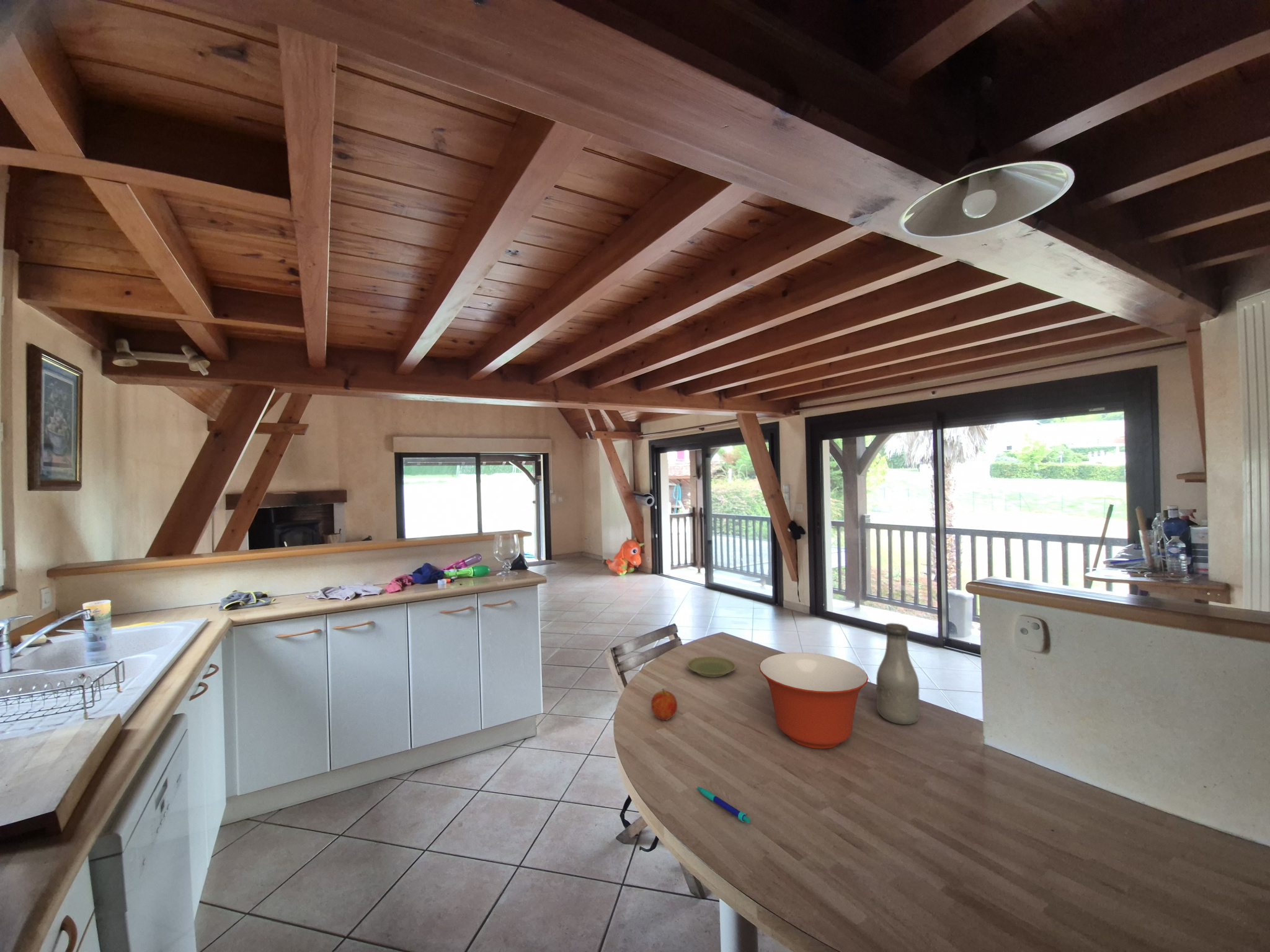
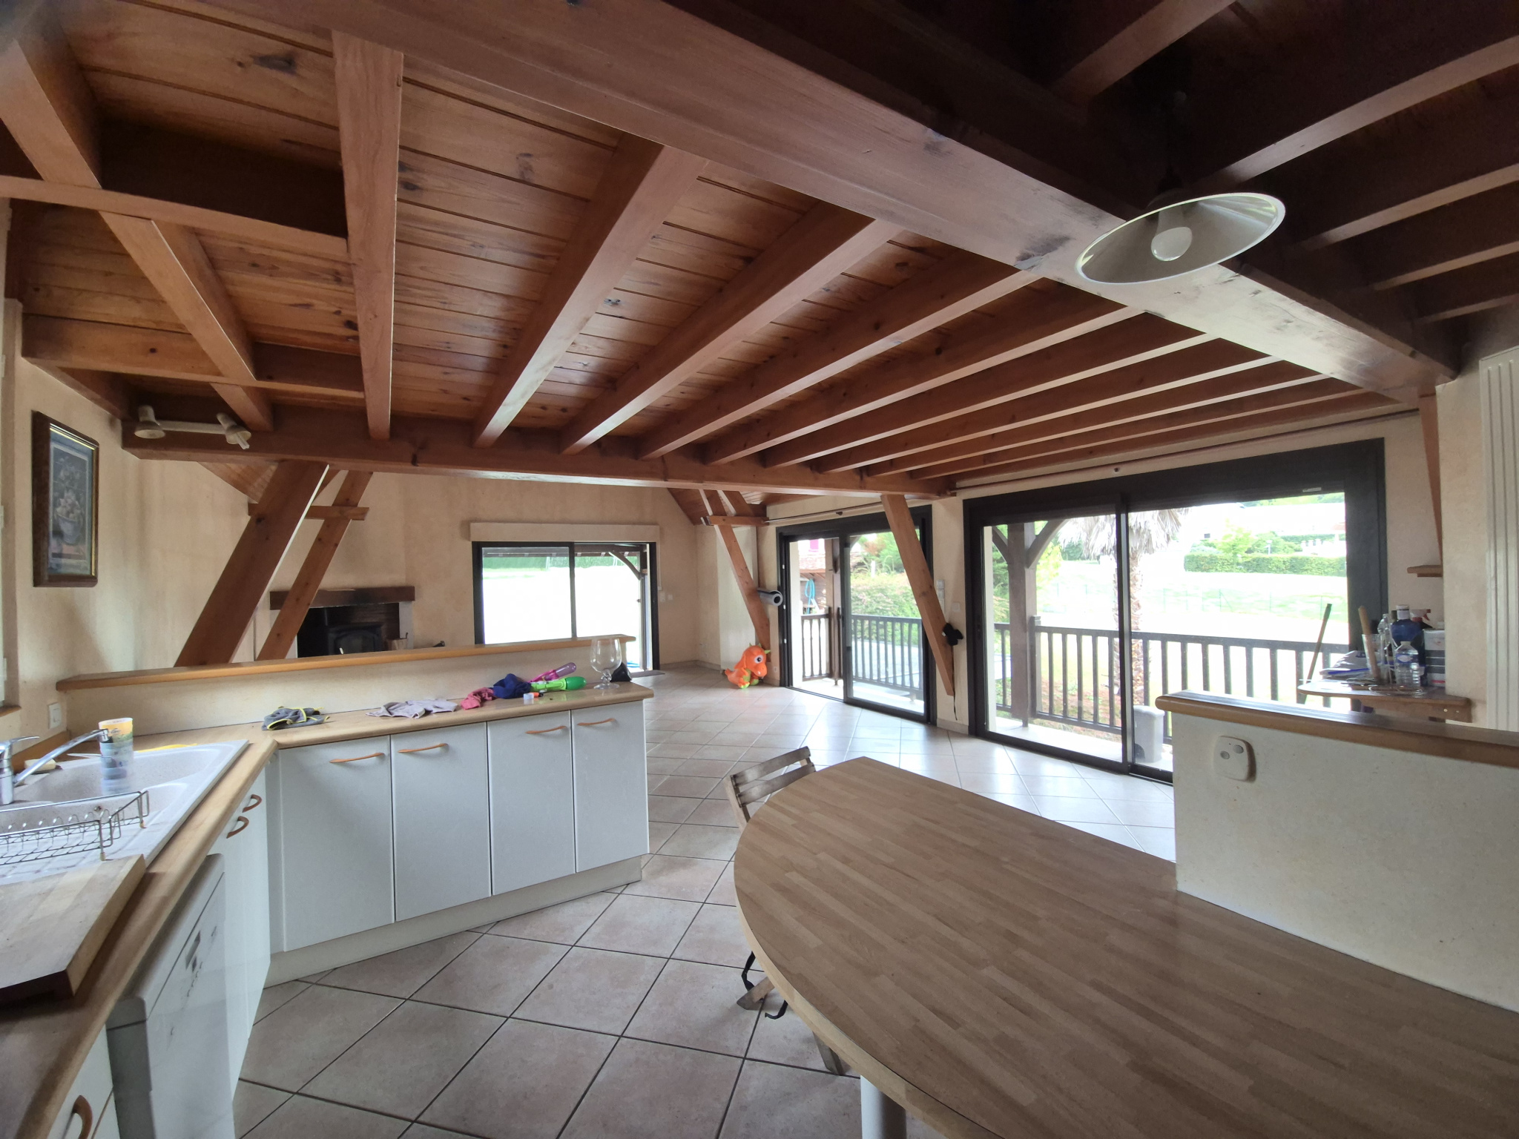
- mixing bowl [758,652,869,749]
- pen [696,787,751,824]
- bottle [876,622,920,725]
- fruit [651,688,678,721]
- plate [686,656,737,677]
